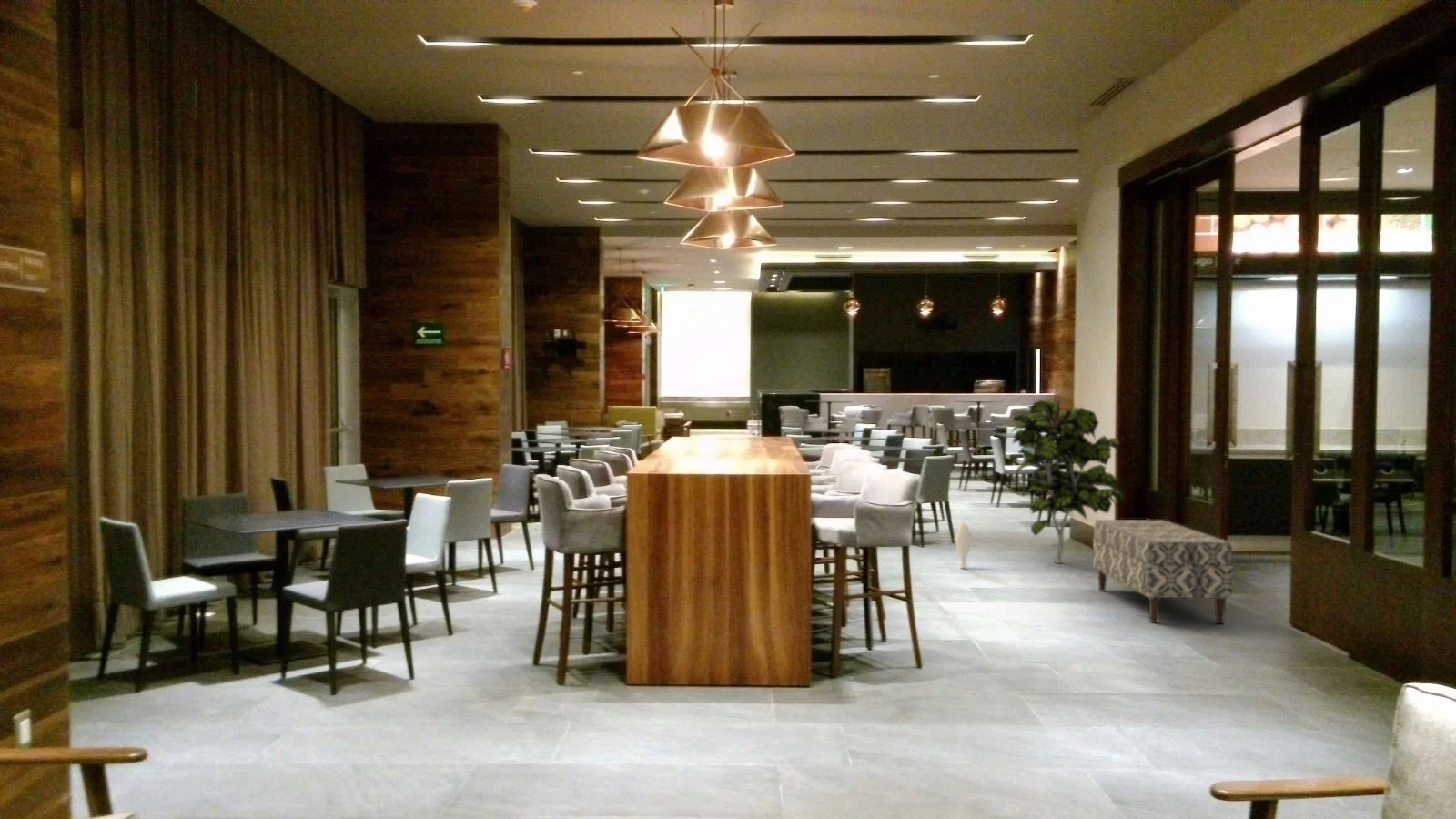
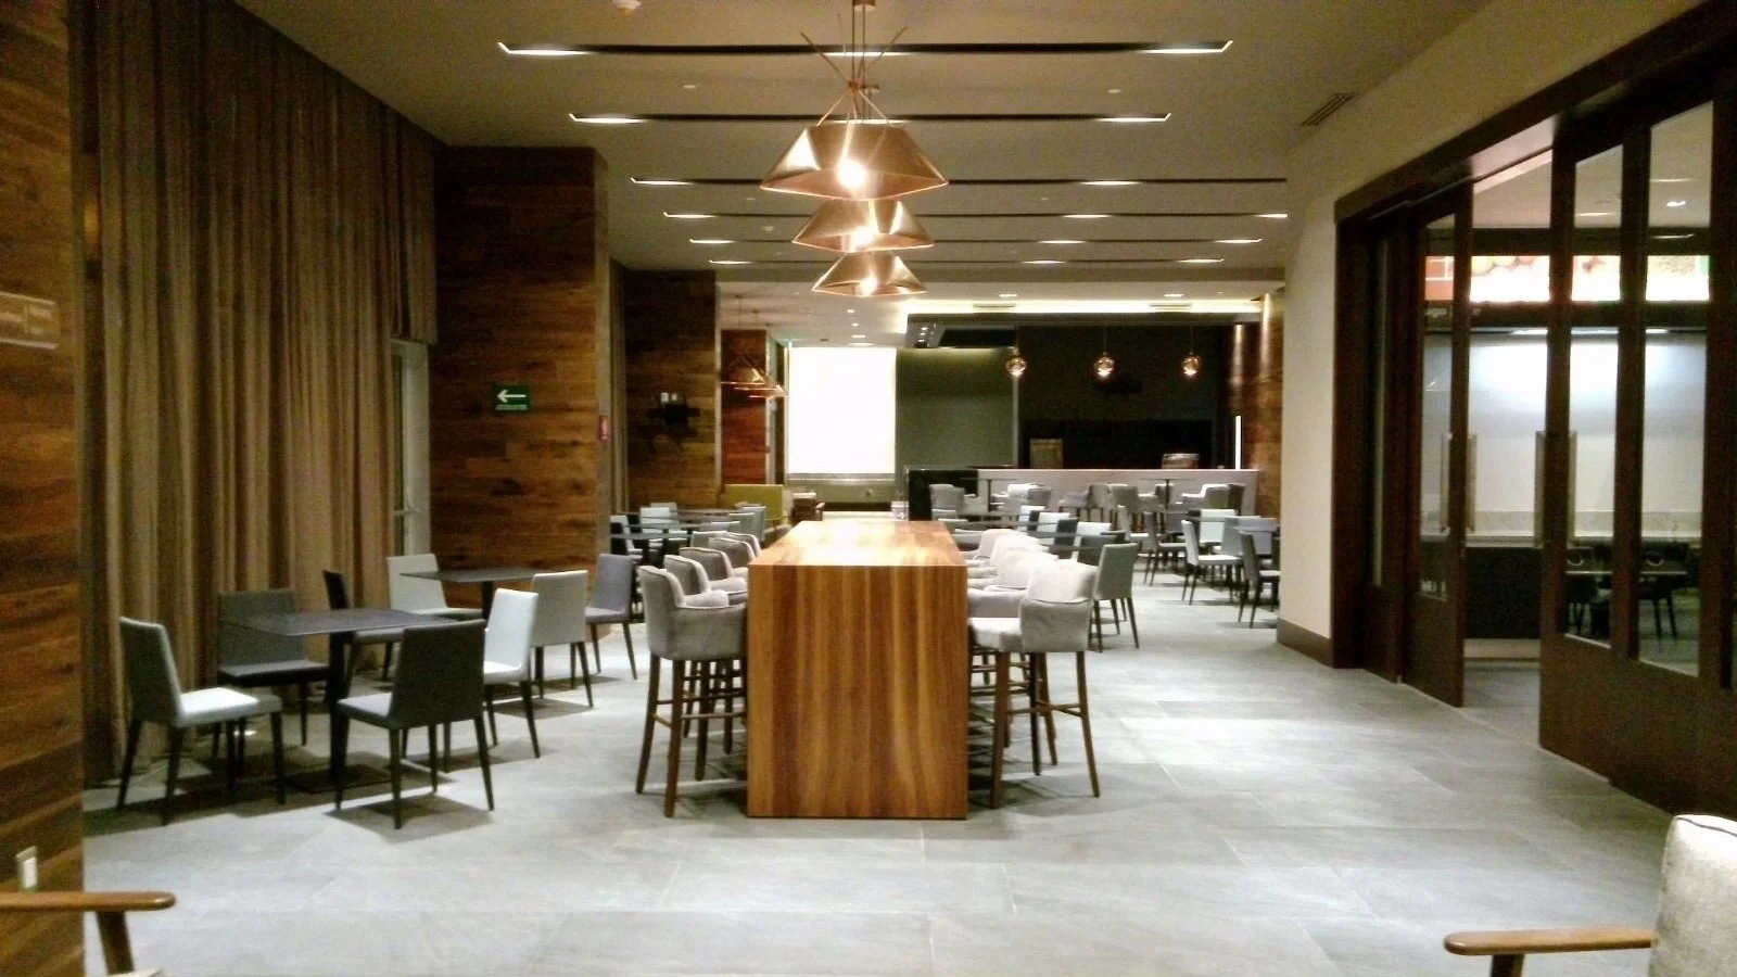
- vase [954,522,974,570]
- indoor plant [1010,399,1128,564]
- bench [1092,519,1234,624]
